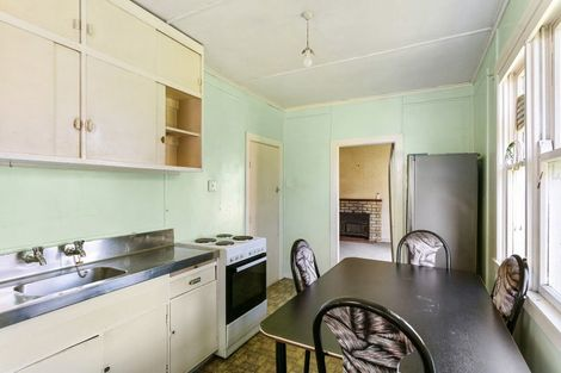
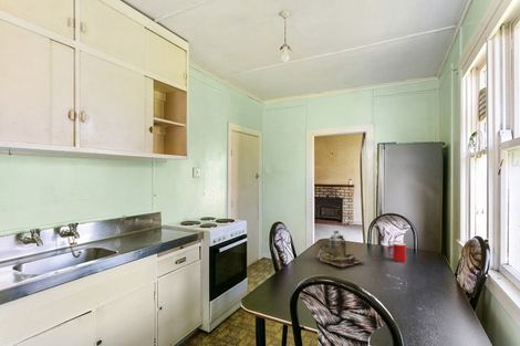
+ cup [387,241,407,263]
+ teapot [316,230,368,268]
